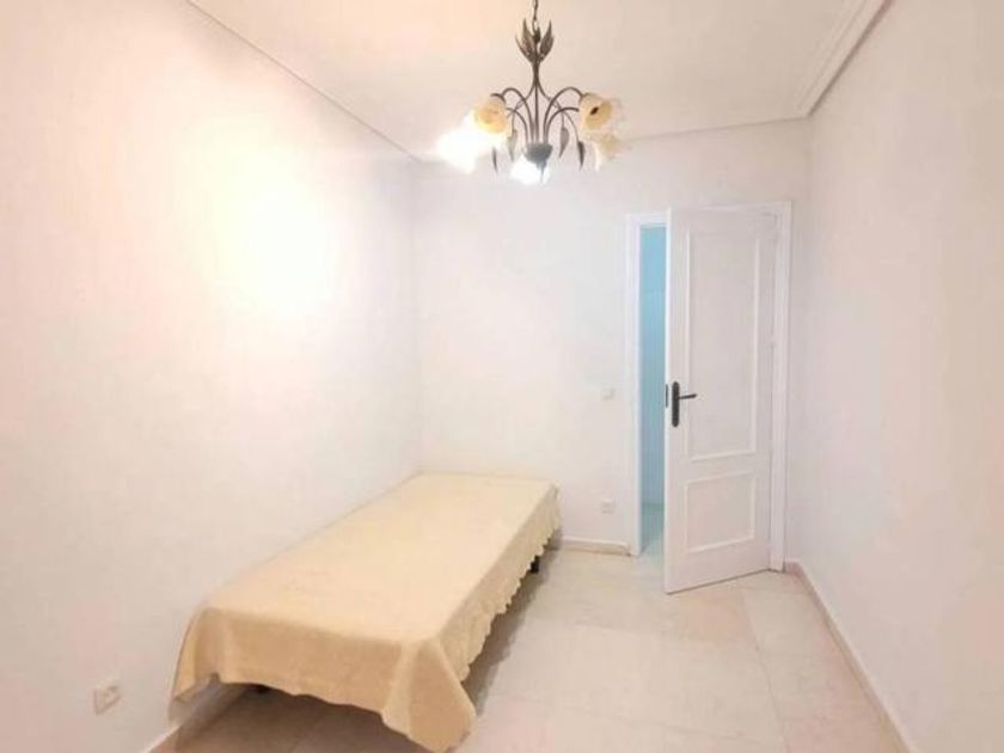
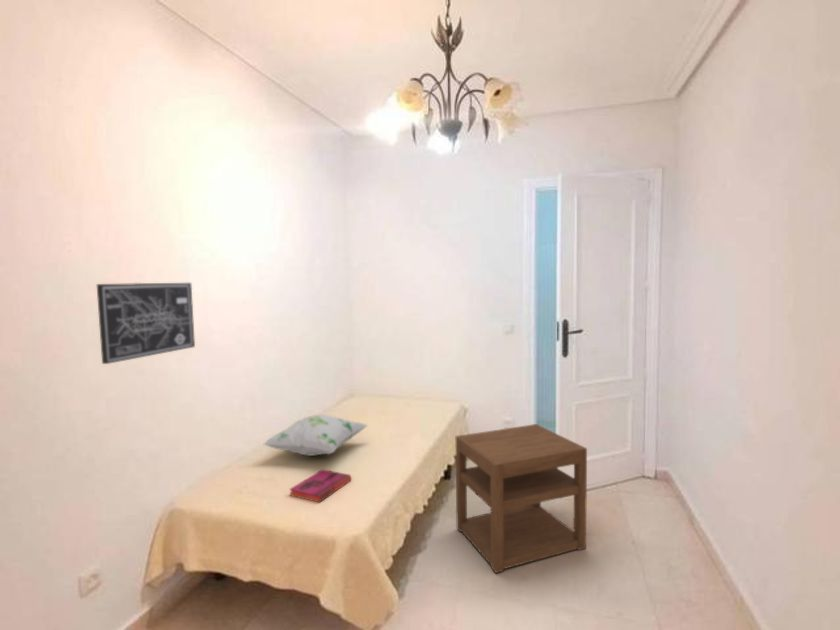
+ hardback book [288,468,352,504]
+ wall art [96,282,196,365]
+ nightstand [454,423,588,574]
+ decorative pillow [263,414,370,457]
